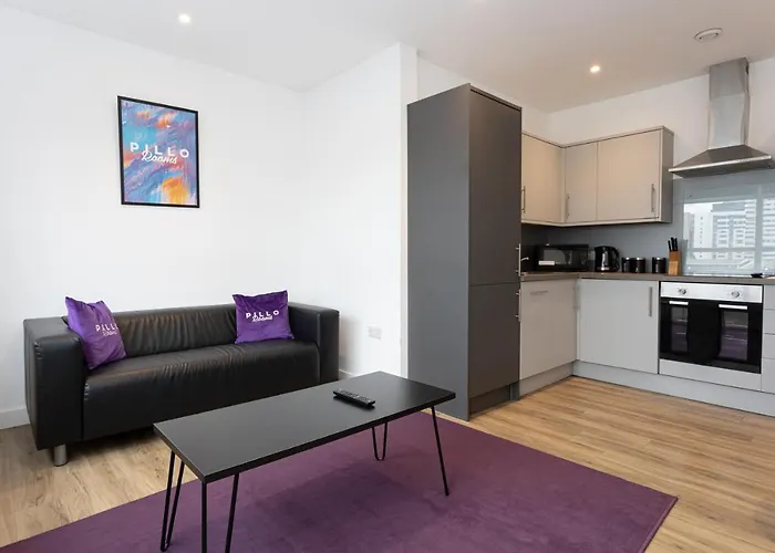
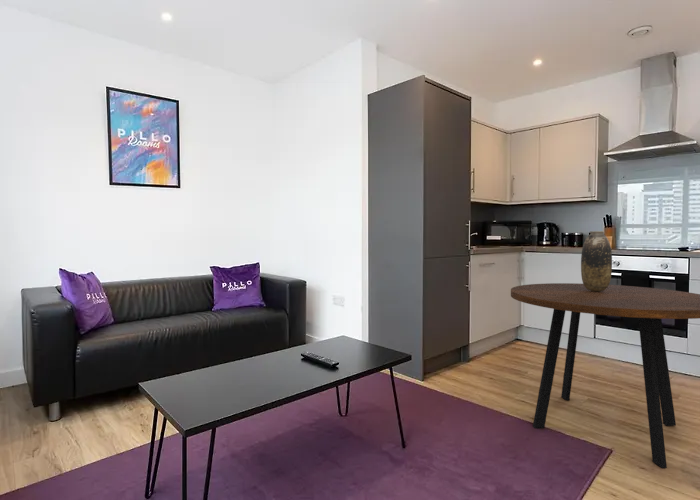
+ dining table [510,282,700,469]
+ vase [580,230,613,292]
